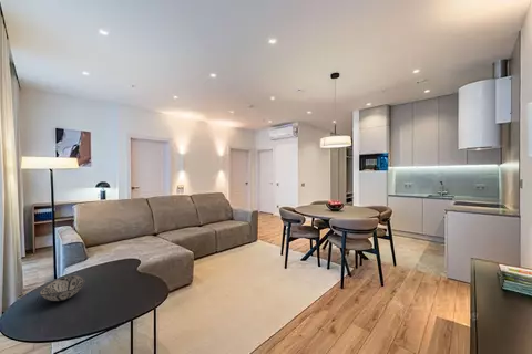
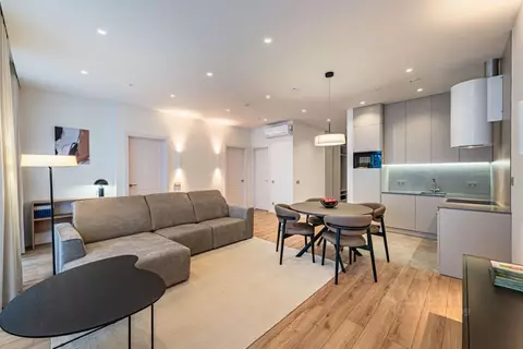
- decorative bowl [39,274,86,302]
